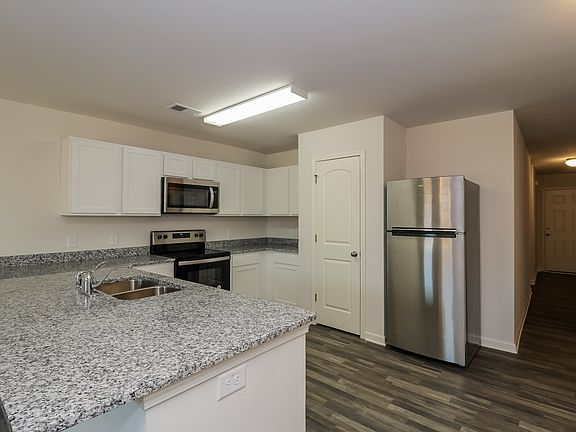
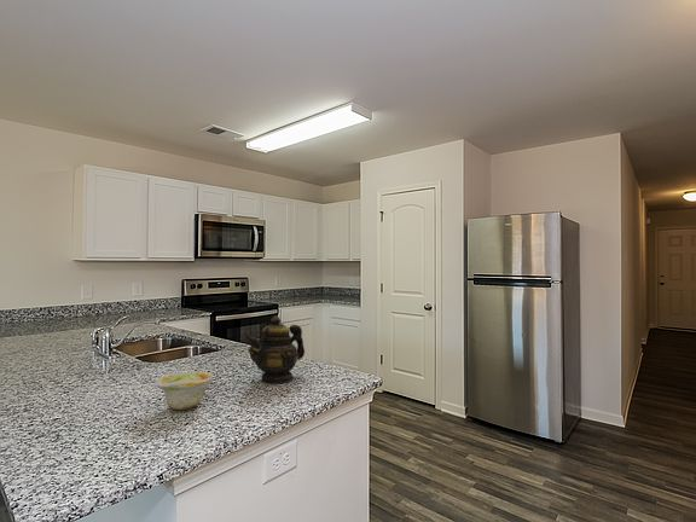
+ bowl [153,370,214,411]
+ teapot [244,314,306,385]
